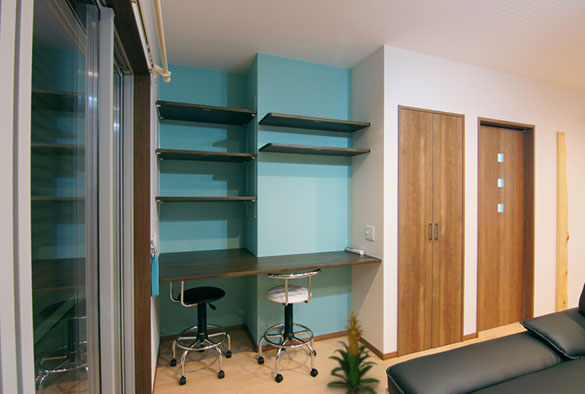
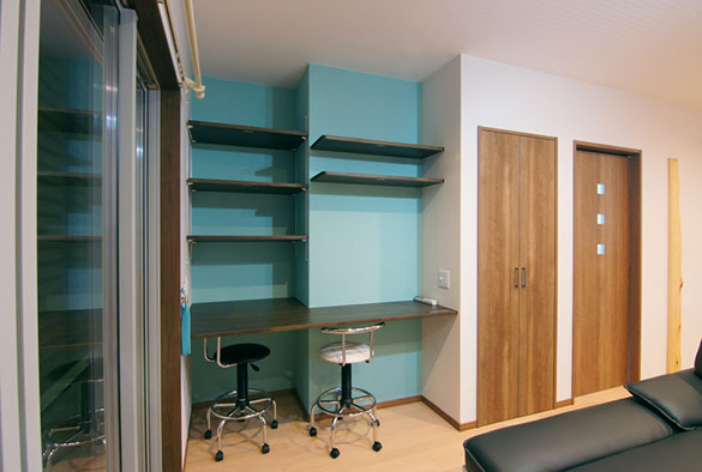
- indoor plant [325,307,382,394]
